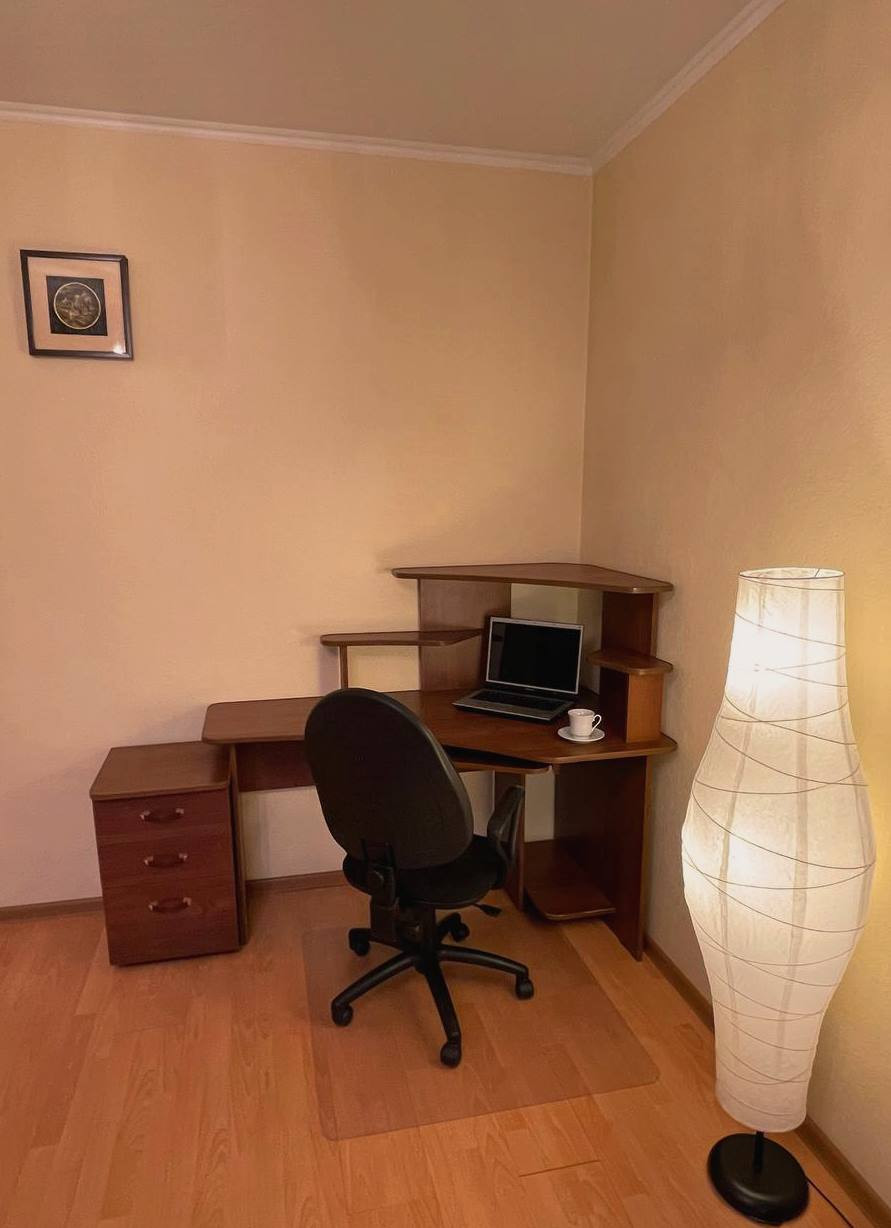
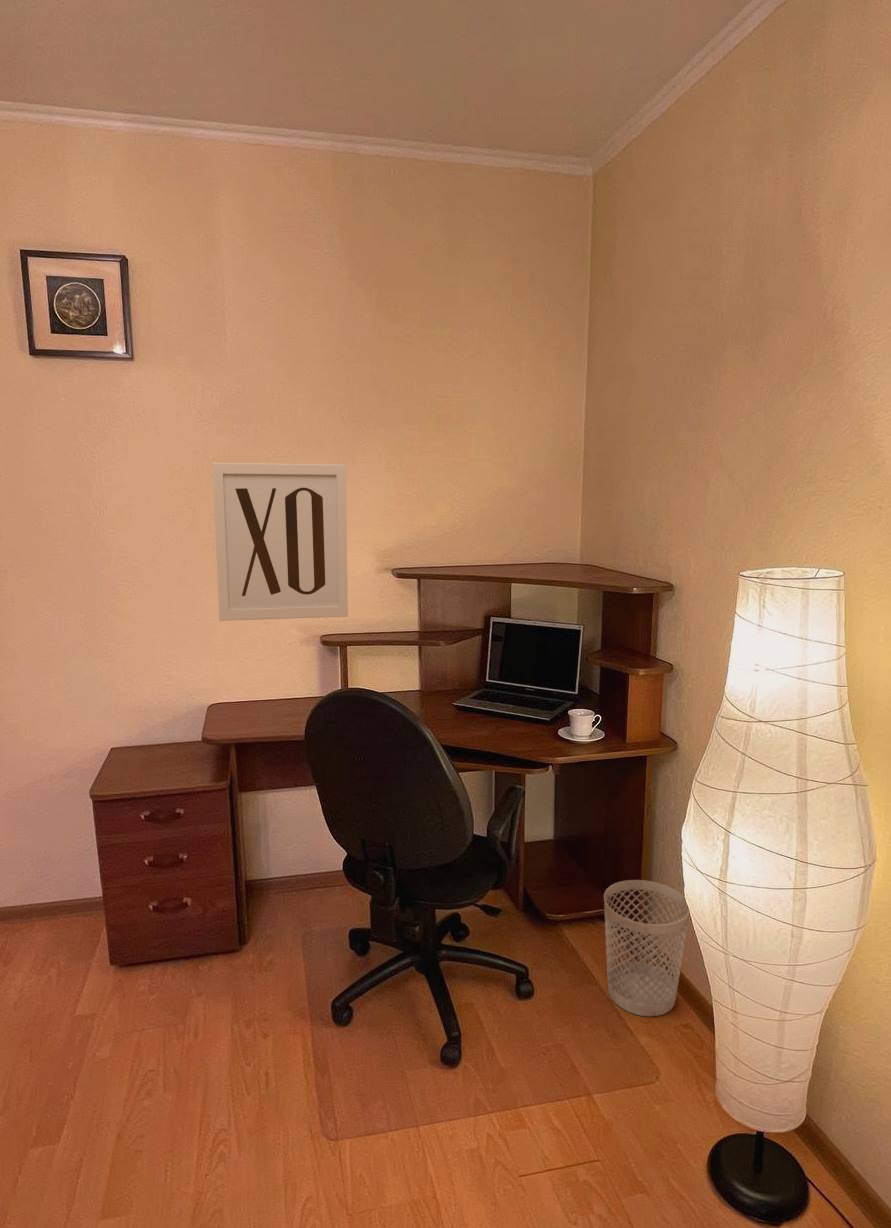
+ wall art [211,462,349,622]
+ wastebasket [603,879,690,1017]
